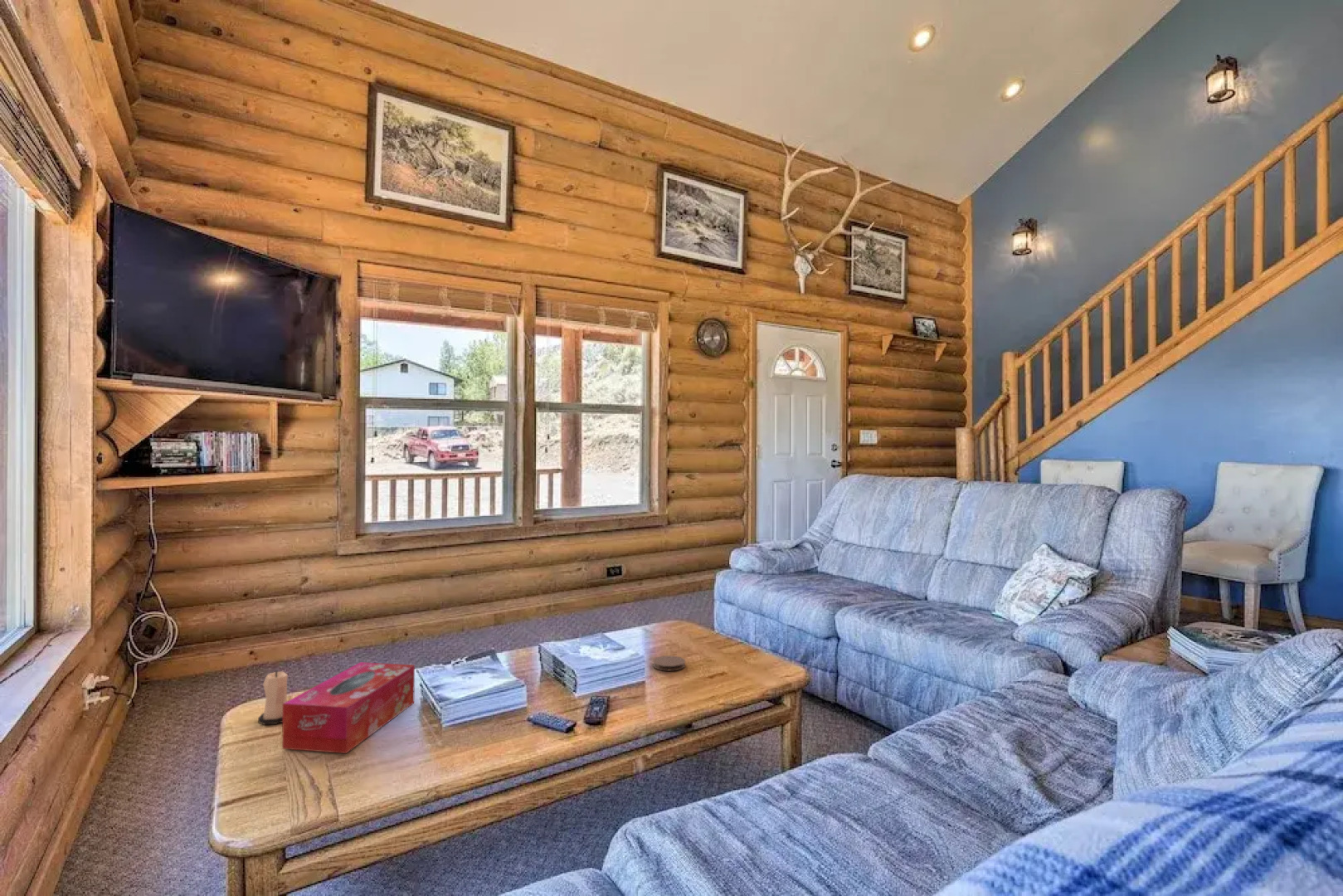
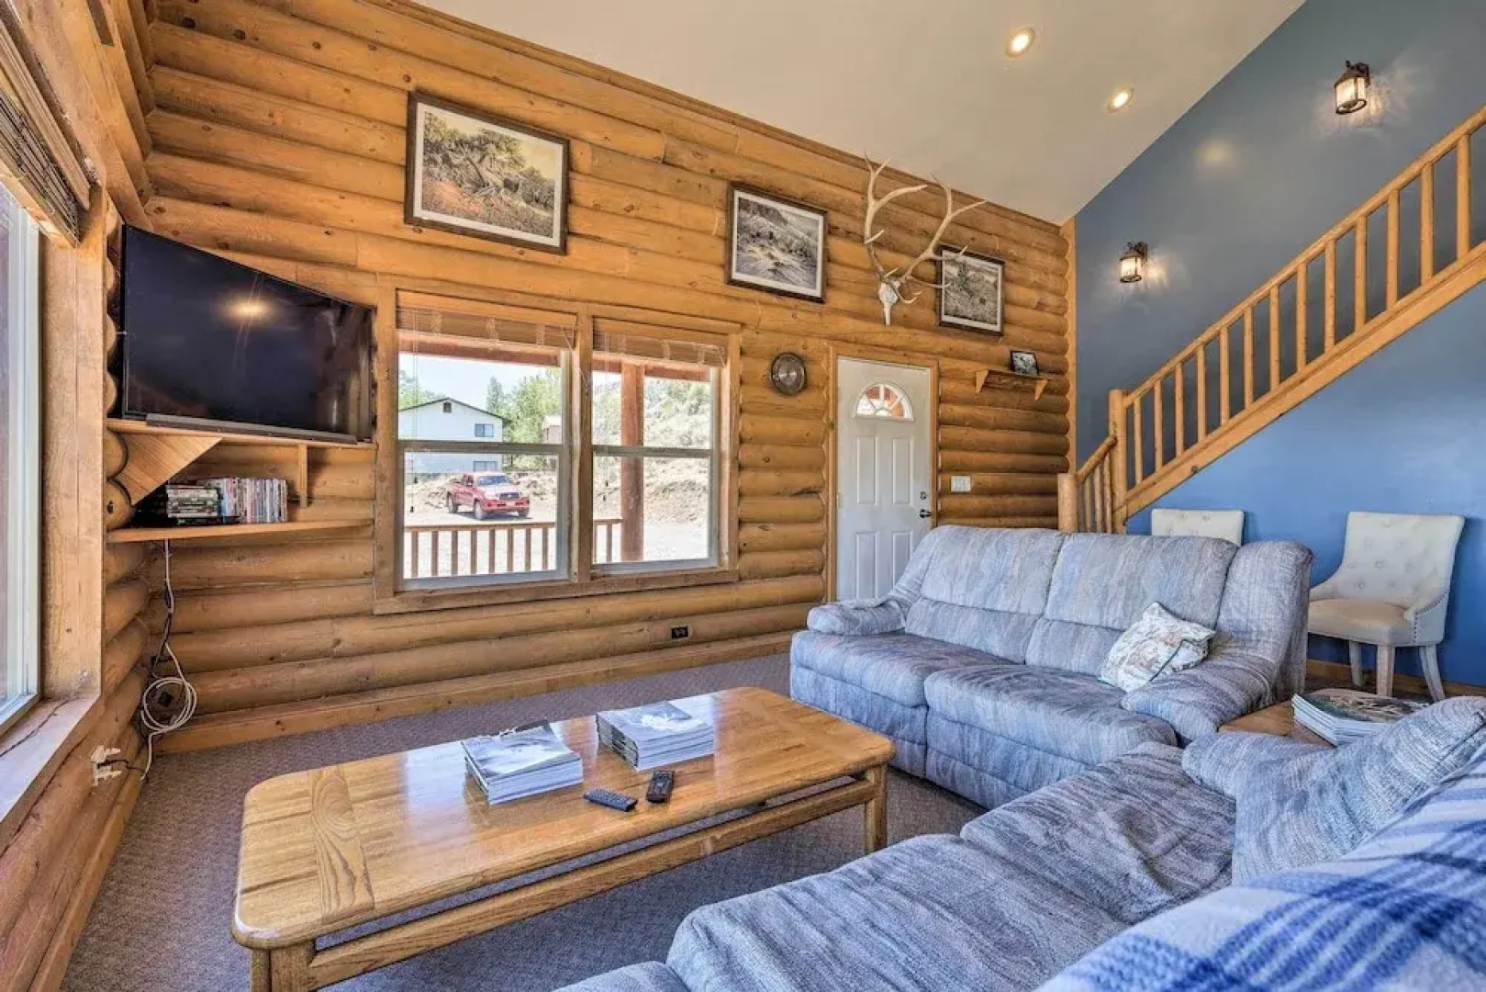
- tissue box [281,661,416,754]
- coaster [652,655,686,671]
- candle [257,670,289,726]
